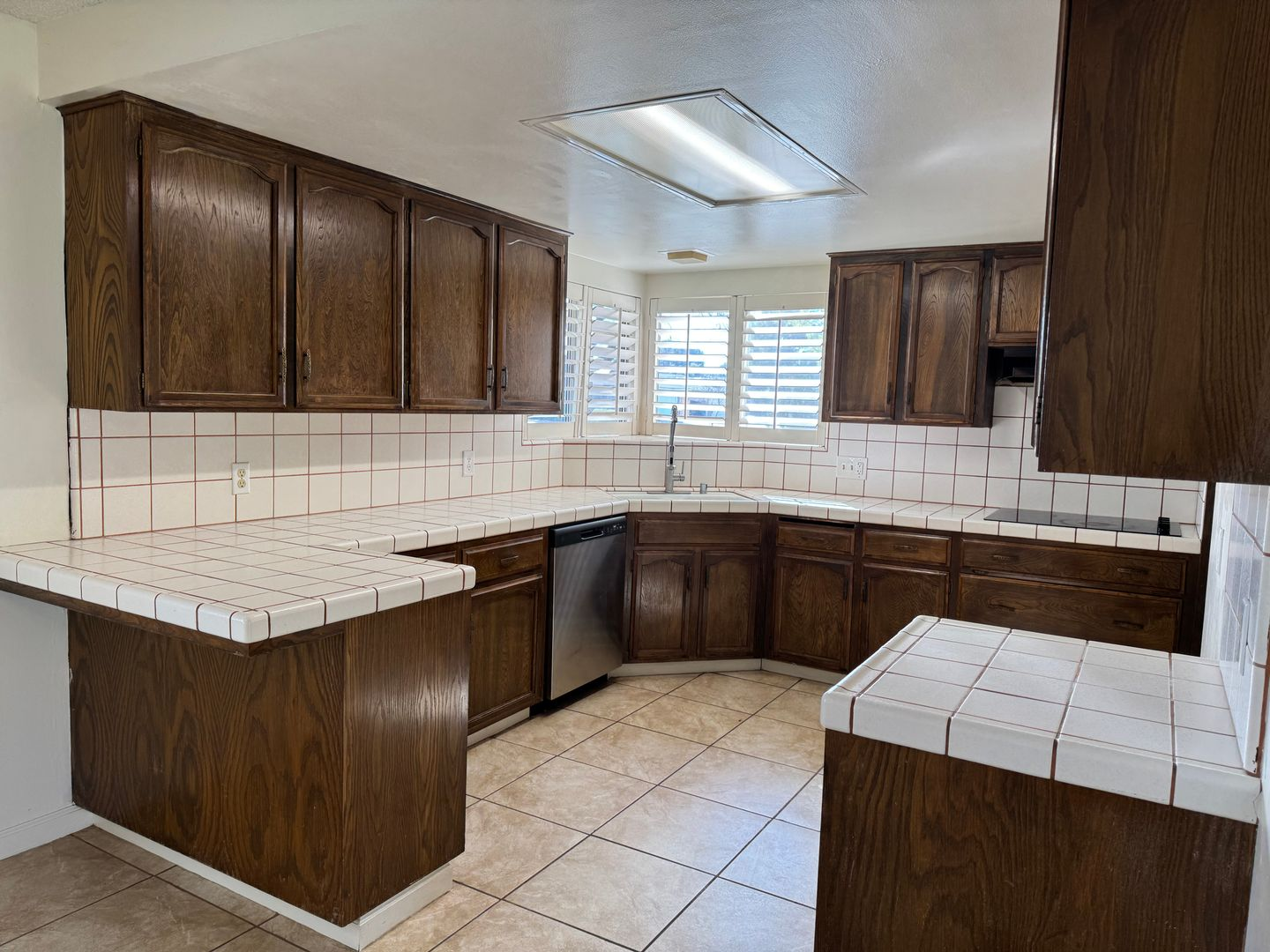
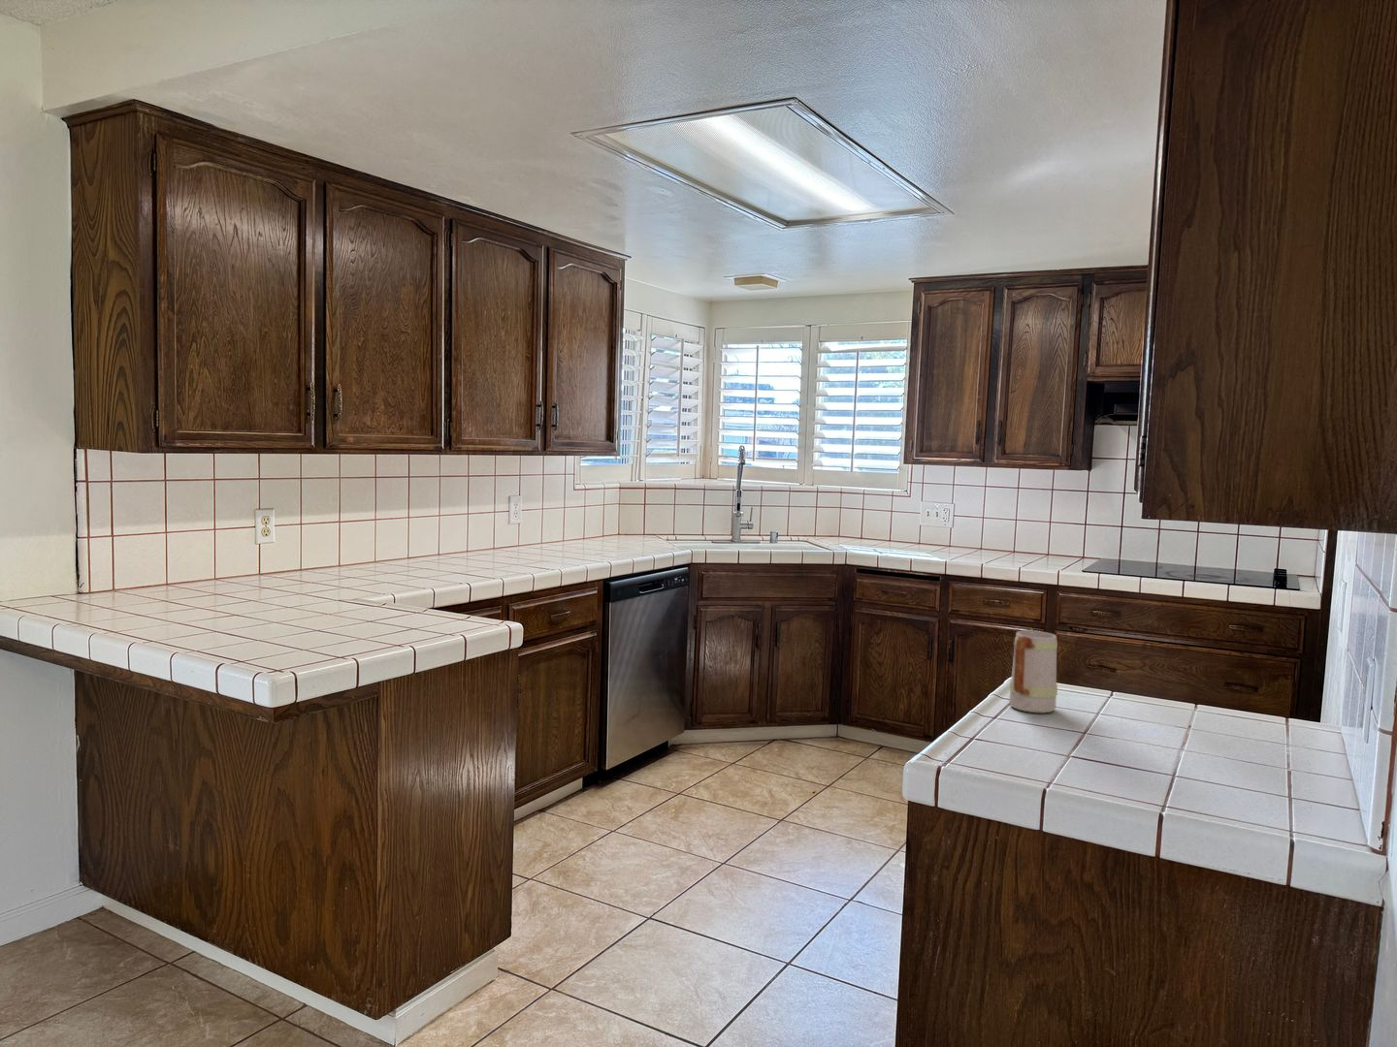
+ mug [1008,630,1058,714]
